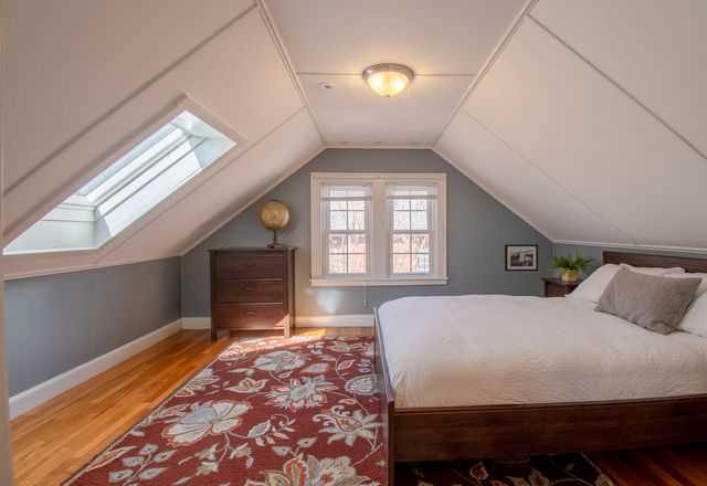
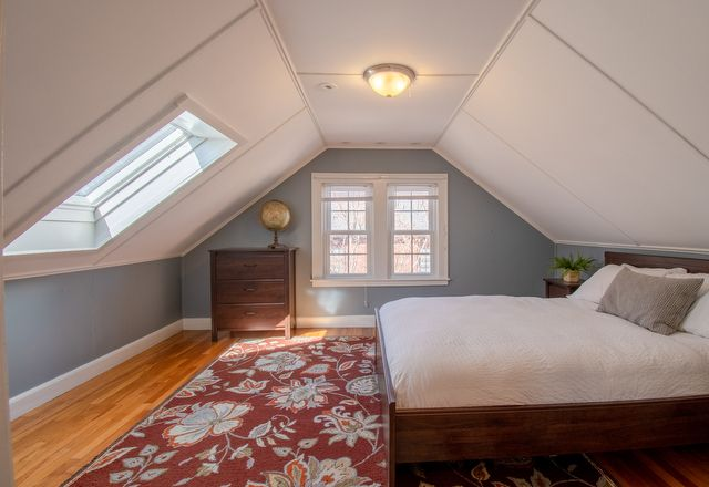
- picture frame [504,243,539,273]
